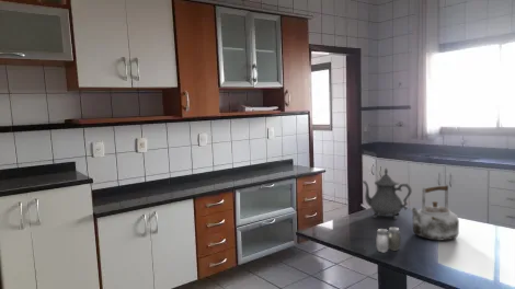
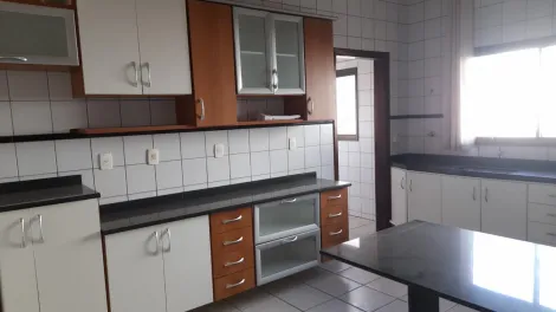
- salt and pepper shaker [375,227,402,253]
- teapot [360,166,413,221]
- kettle [409,184,460,242]
